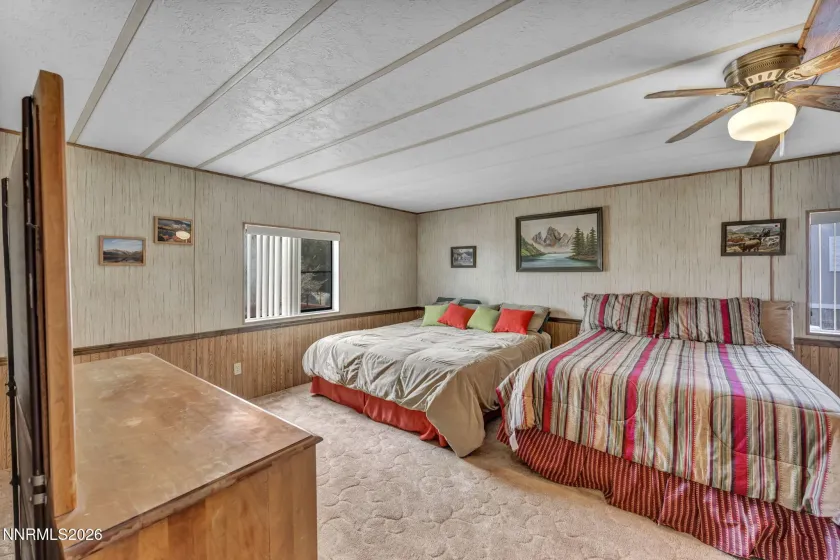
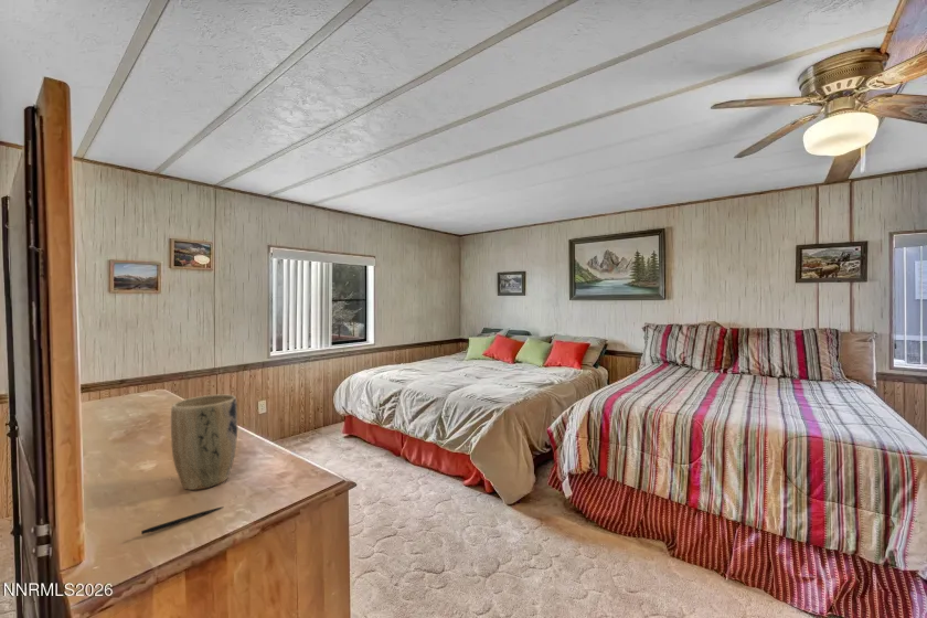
+ pen [140,505,225,535]
+ plant pot [170,394,238,491]
